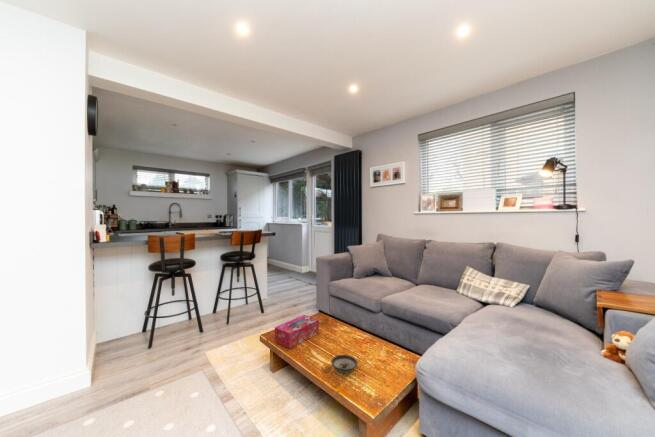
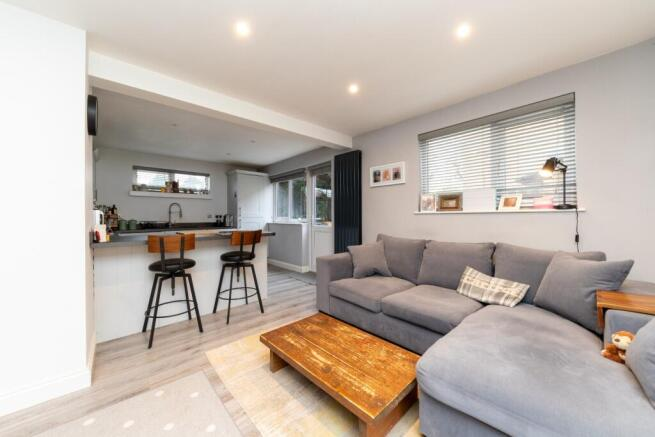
- saucer [331,354,359,373]
- tissue box [274,314,320,350]
